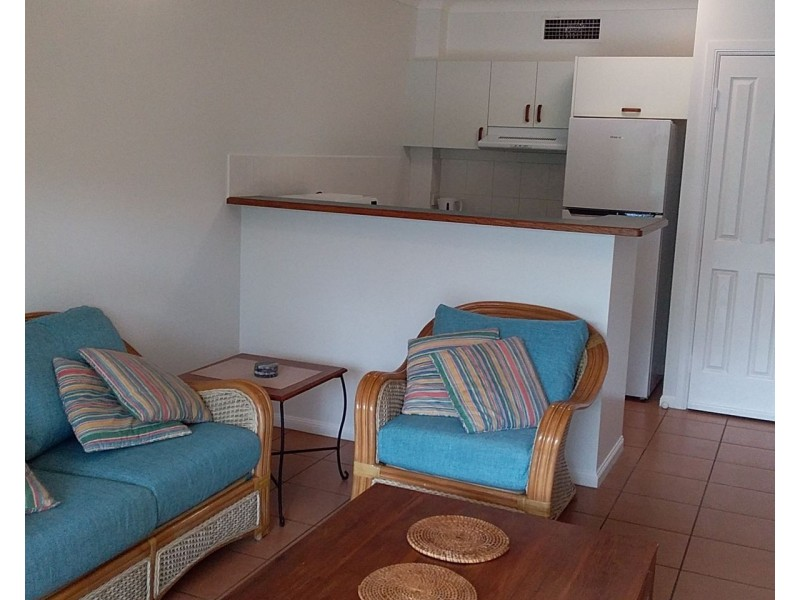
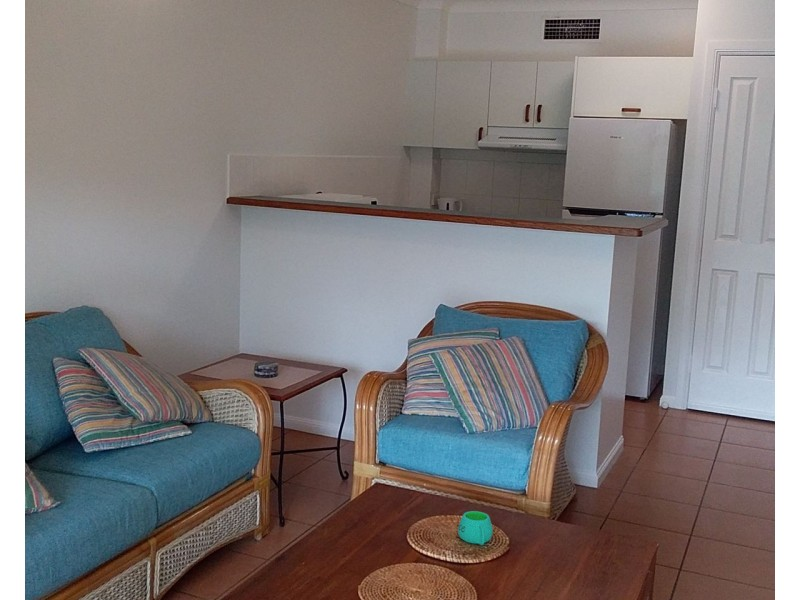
+ mug [457,510,494,546]
